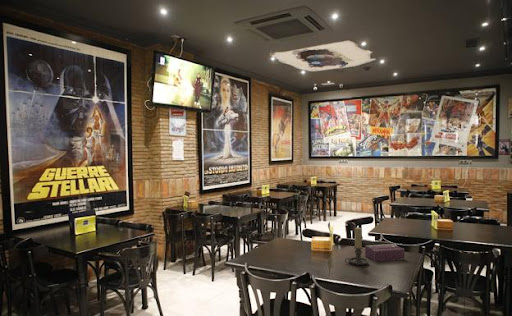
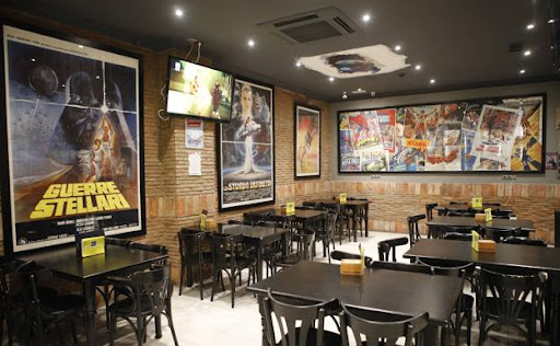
- candle holder [344,227,370,266]
- tissue box [364,243,406,262]
